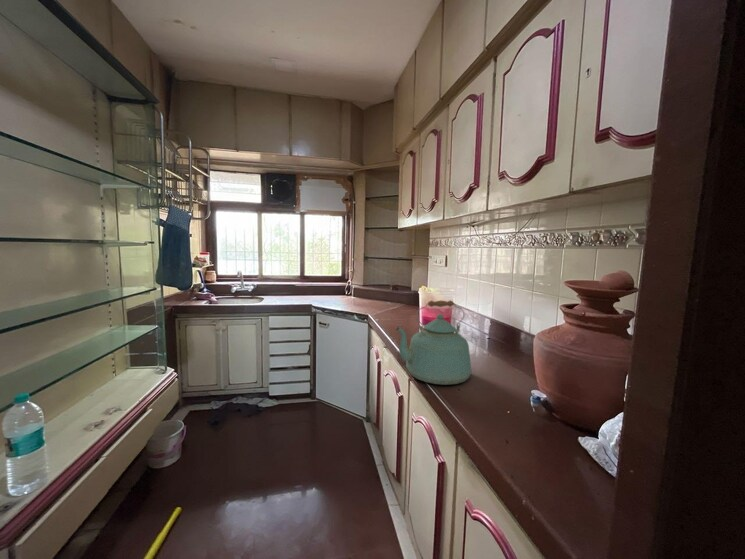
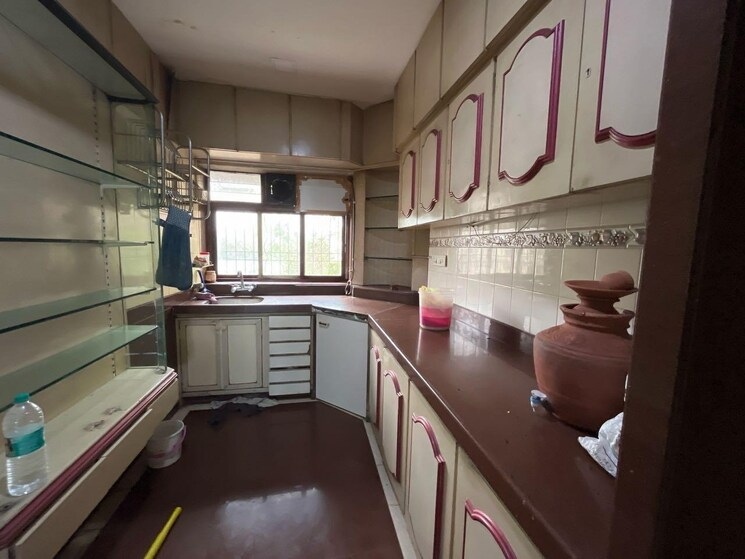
- kettle [395,299,473,386]
